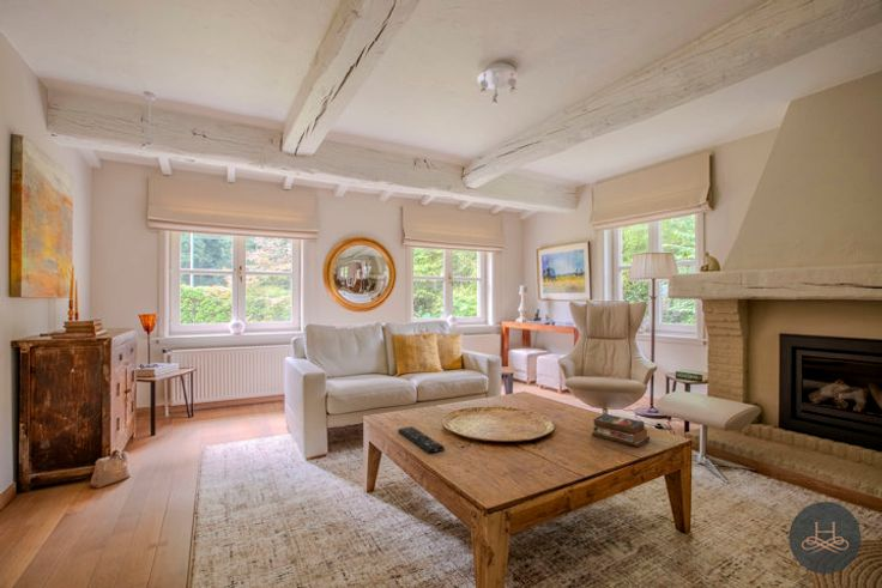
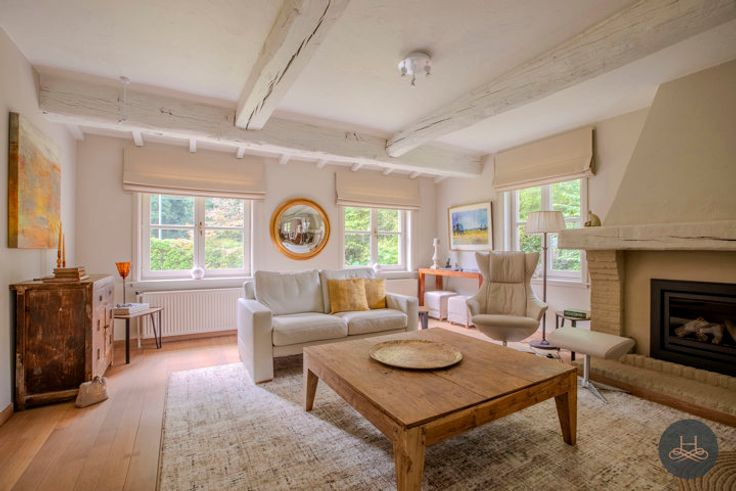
- books [591,412,651,448]
- remote control [397,425,446,455]
